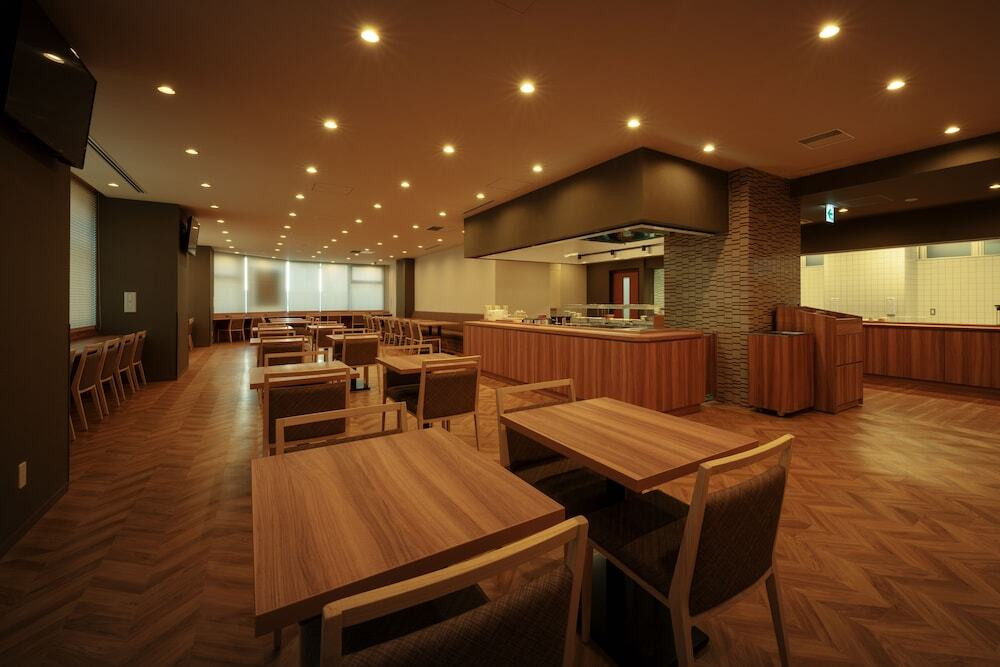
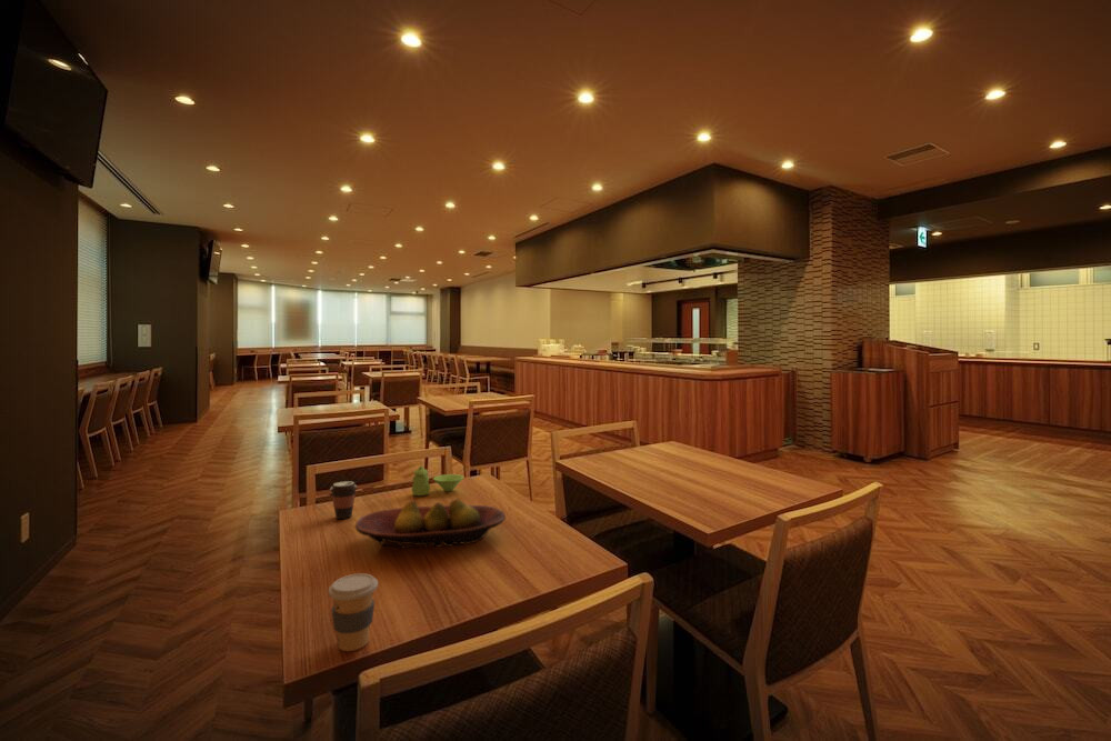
+ coffee cup [329,480,359,520]
+ coffee cup [328,572,379,652]
+ condiment set [411,465,466,497]
+ fruit bowl [354,498,507,549]
